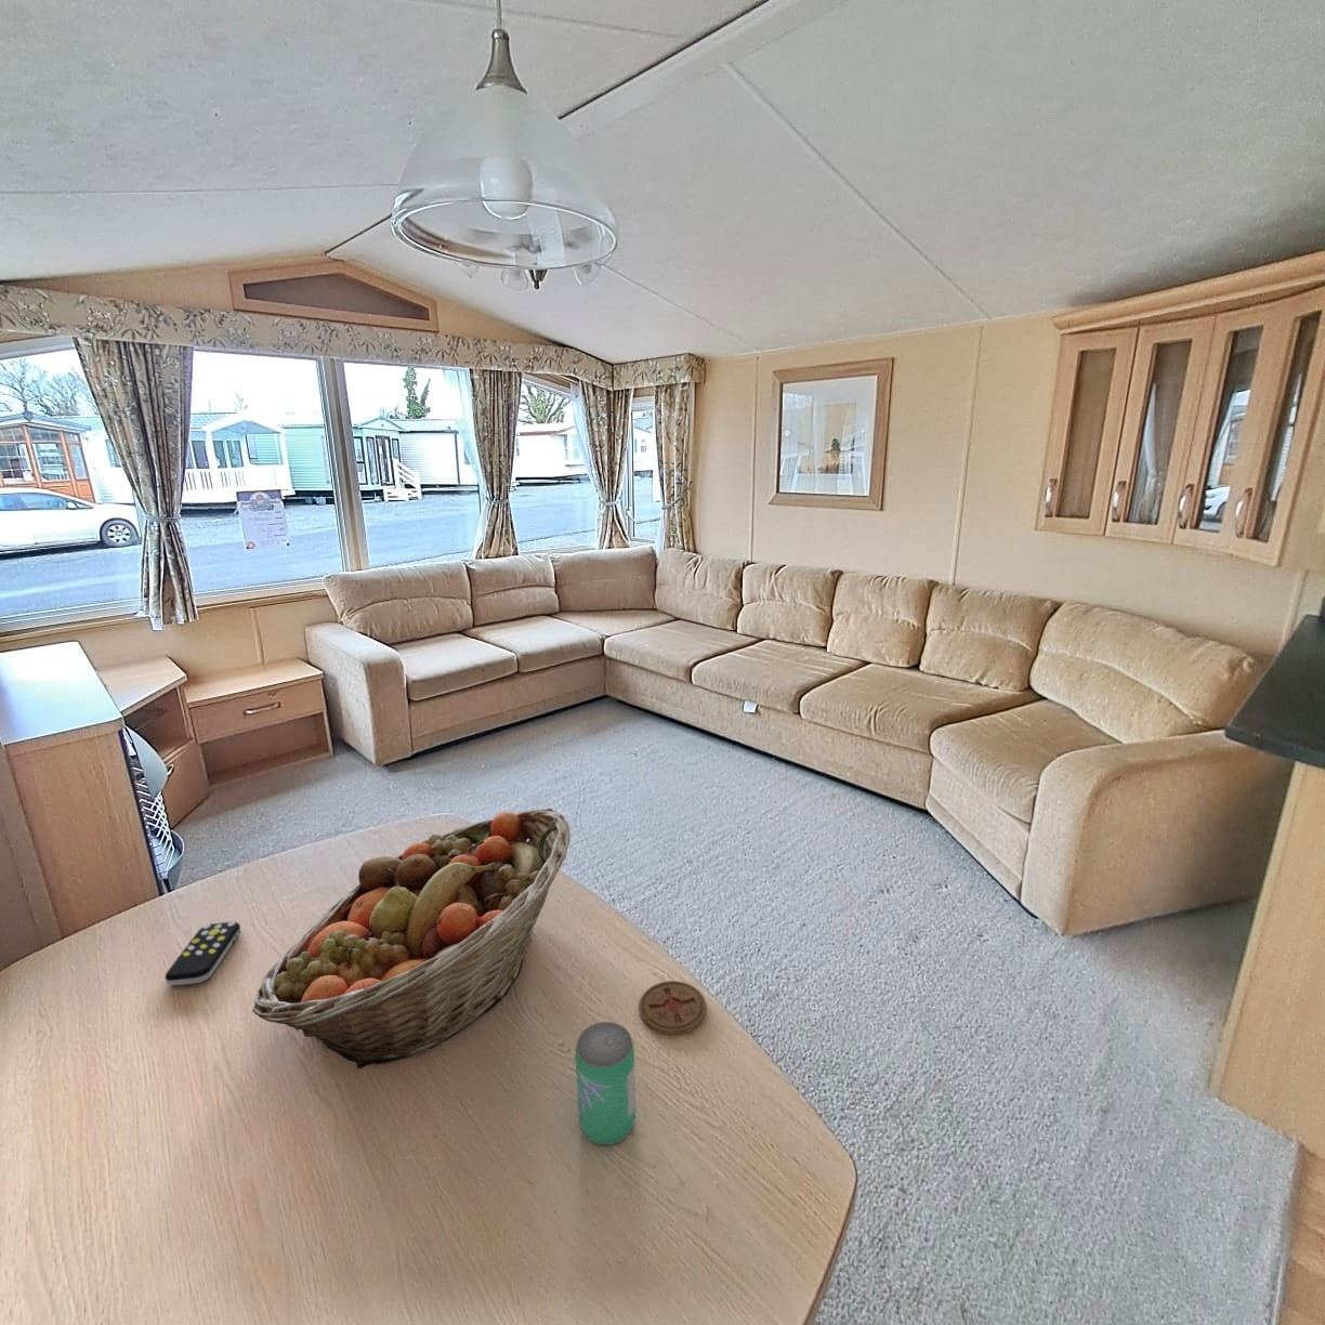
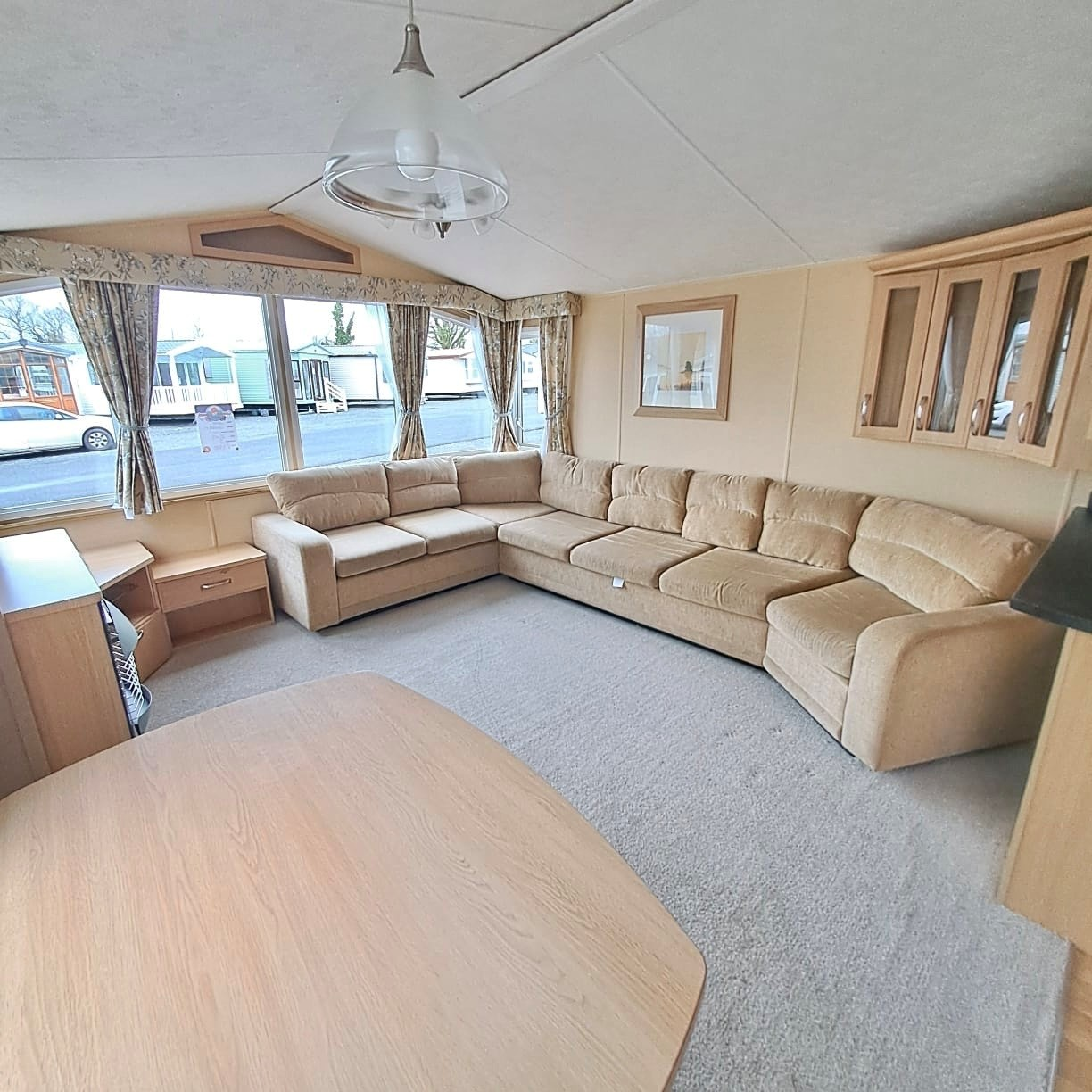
- remote control [164,921,241,986]
- fruit basket [251,808,571,1069]
- coaster [637,979,707,1036]
- beverage can [575,1020,637,1147]
